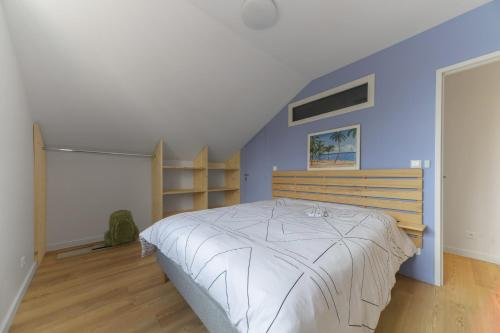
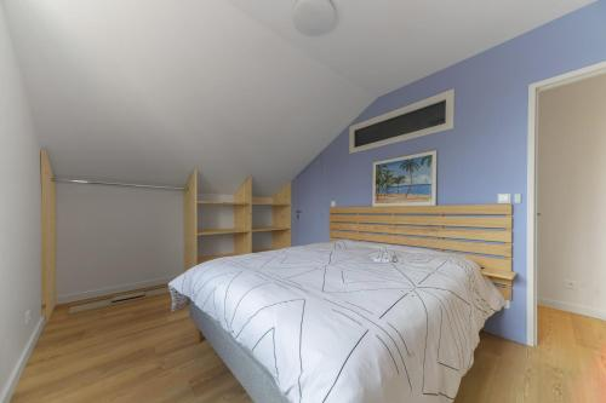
- backpack [103,209,140,247]
